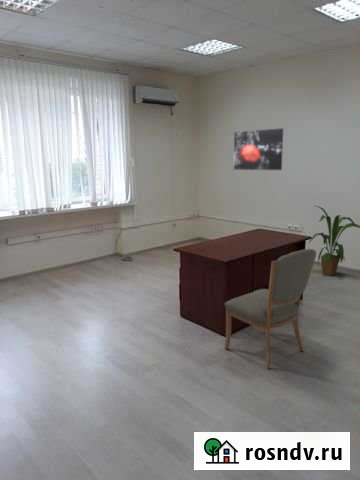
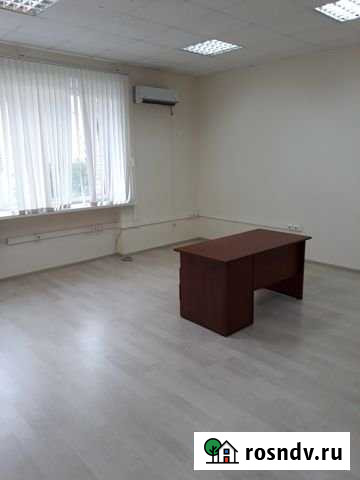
- wall art [233,127,284,171]
- chair [223,248,317,370]
- house plant [309,205,360,277]
